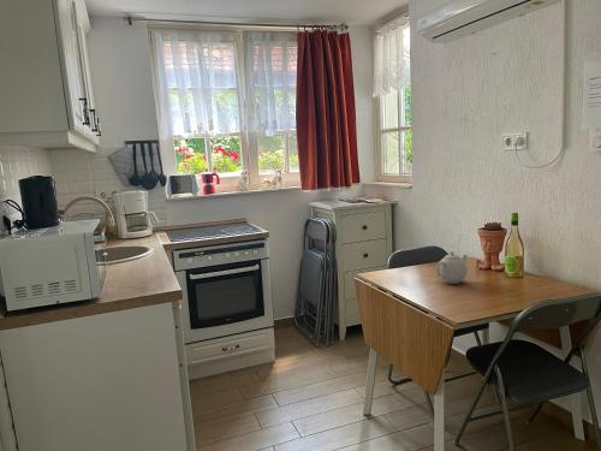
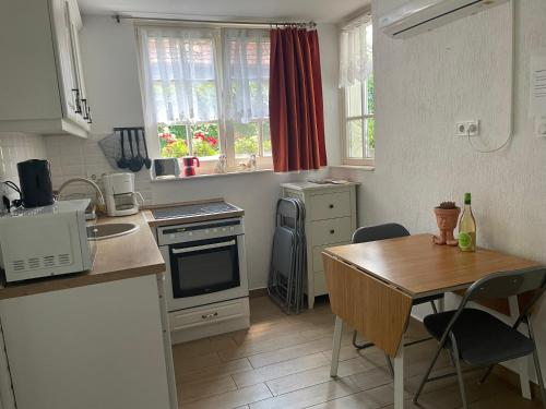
- teapot [435,250,469,285]
